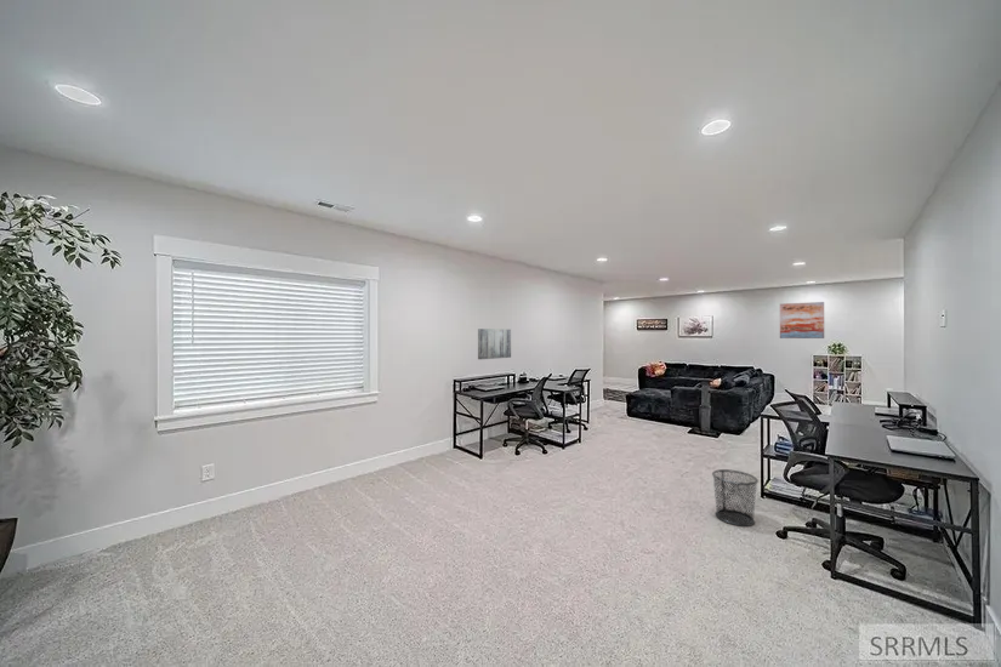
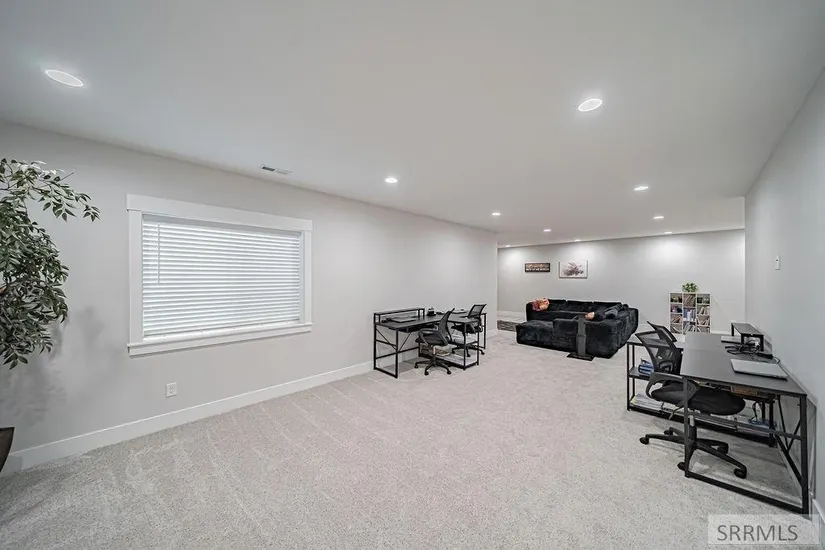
- wall art [477,327,512,360]
- waste bin [711,468,760,528]
- wall art [779,301,825,340]
